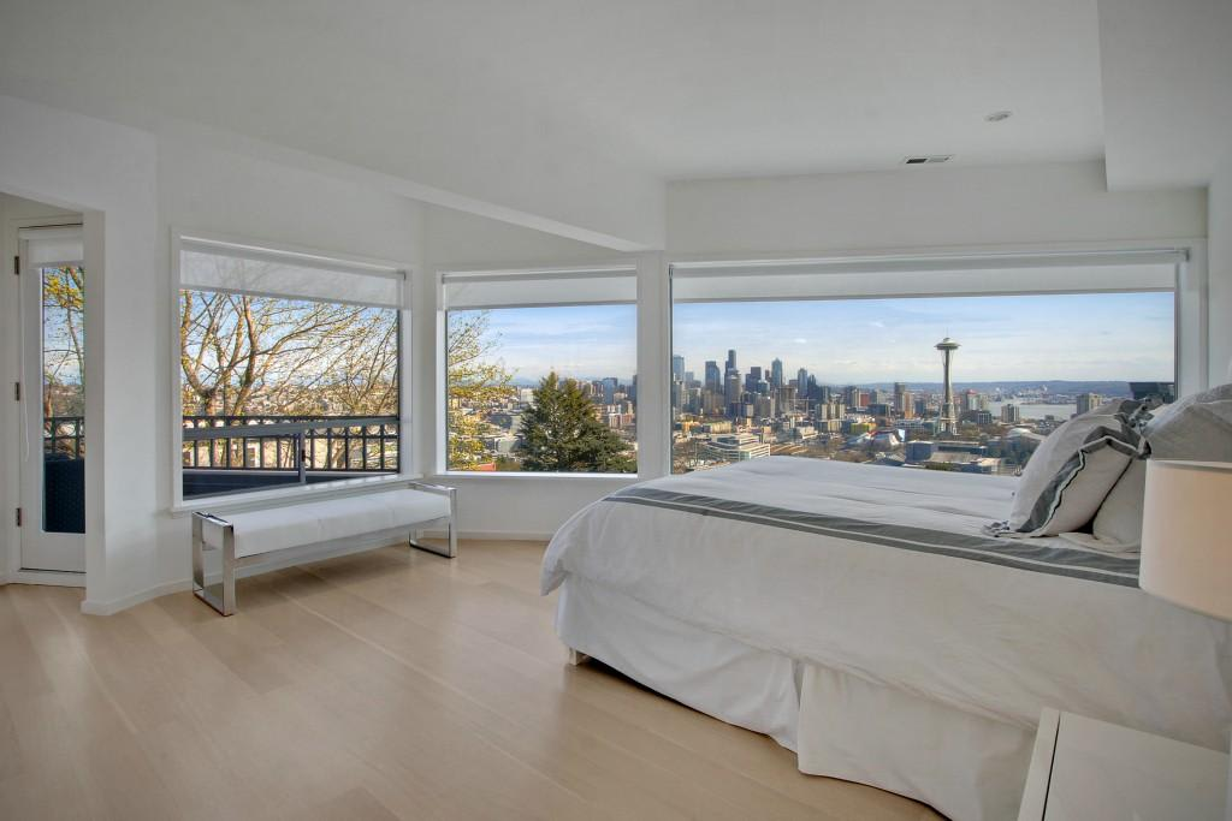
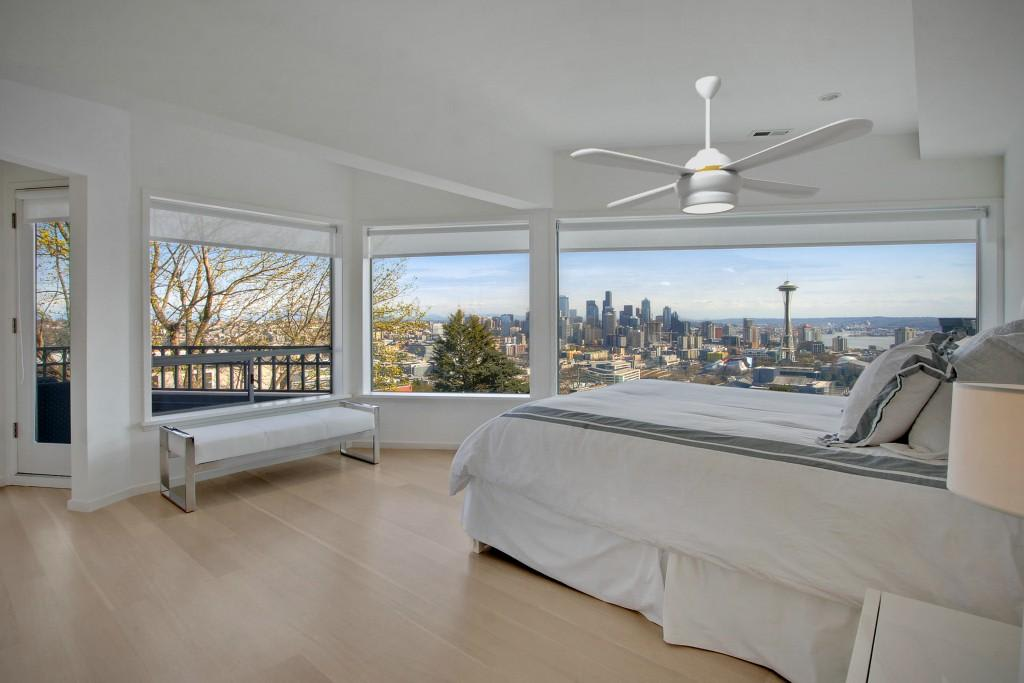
+ ceiling fan [569,75,874,216]
